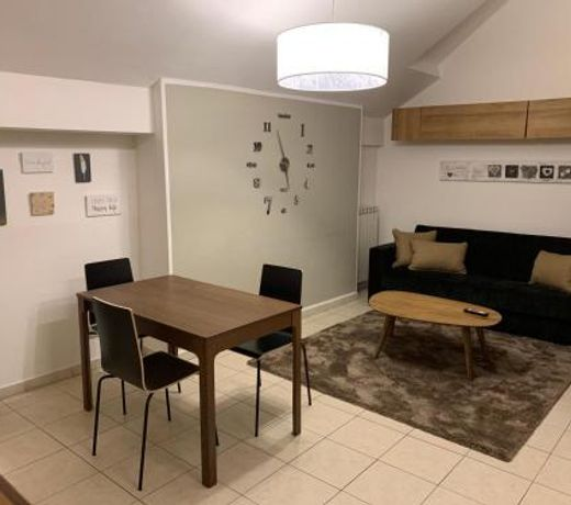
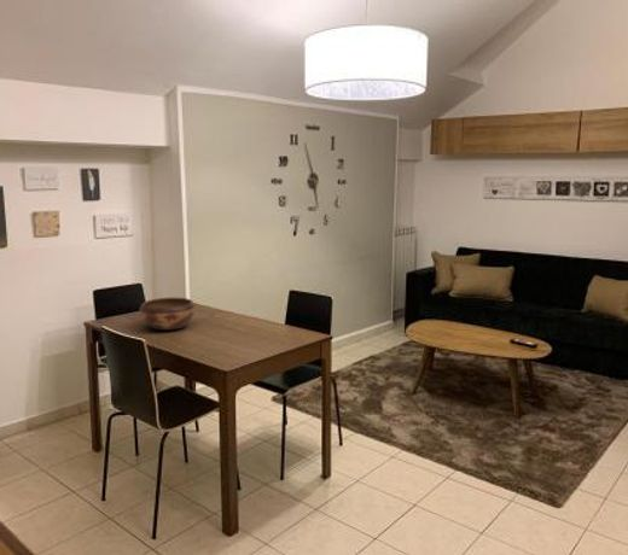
+ decorative bowl [139,297,197,332]
